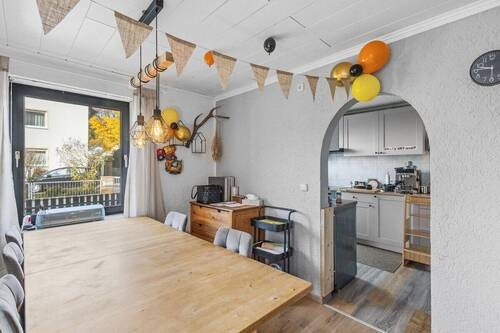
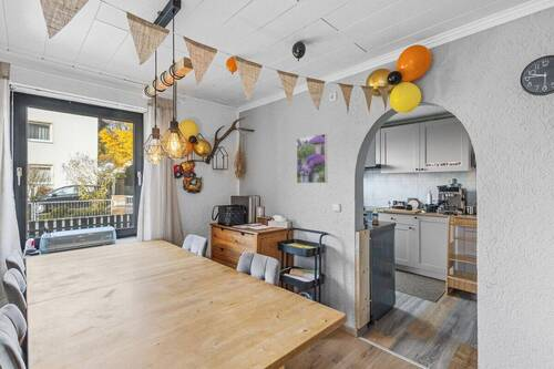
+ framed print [296,133,328,184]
